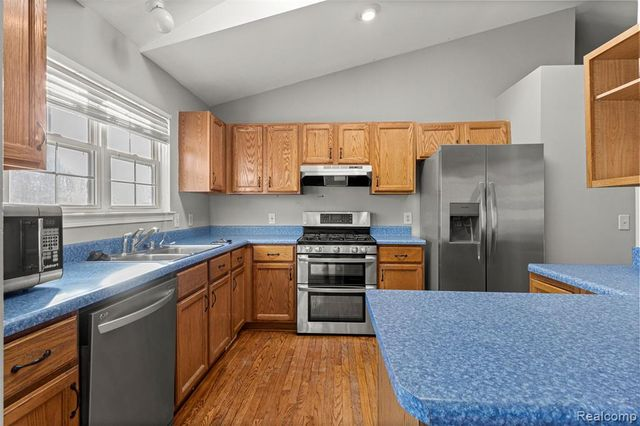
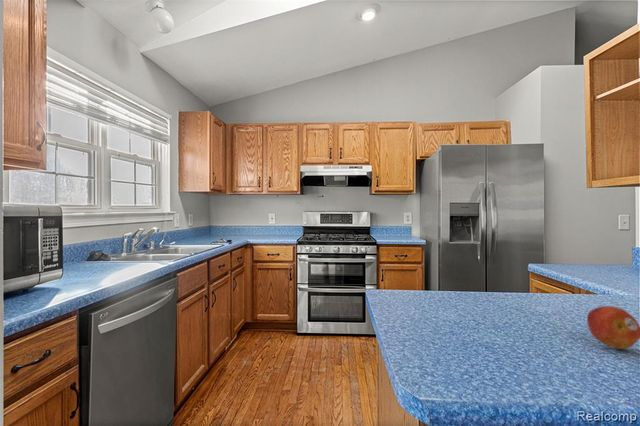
+ fruit [586,305,640,350]
